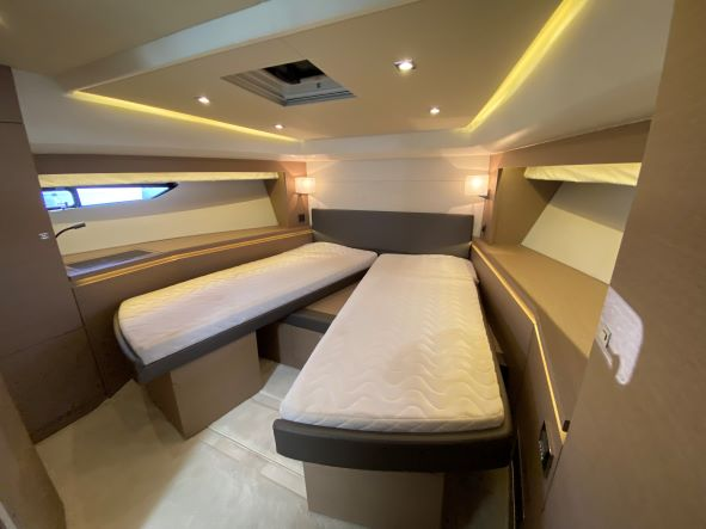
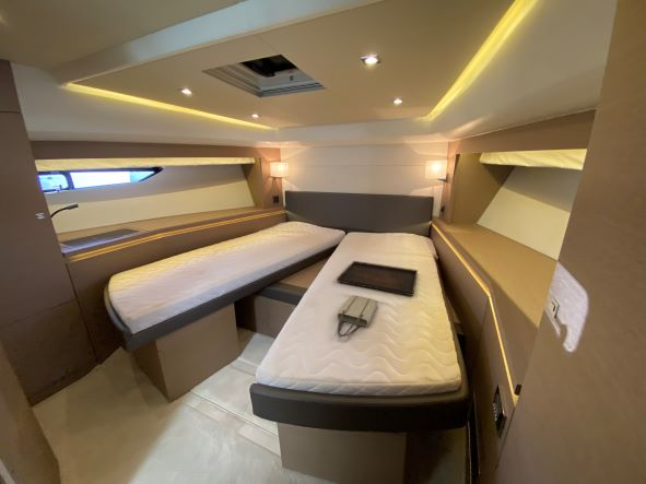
+ serving tray [336,260,419,297]
+ tote bag [337,294,378,338]
